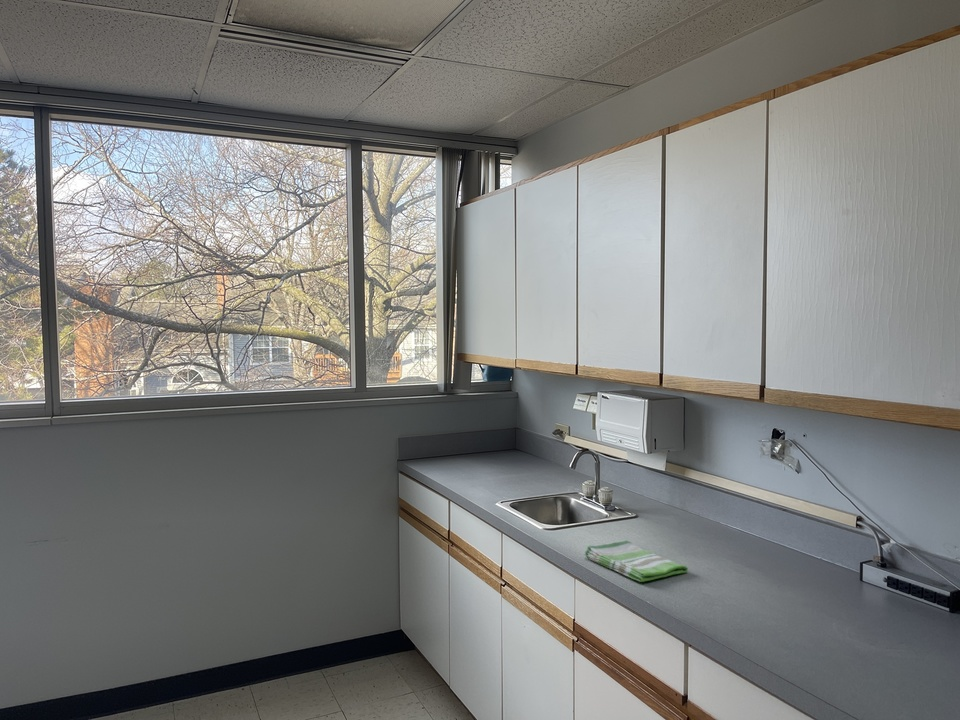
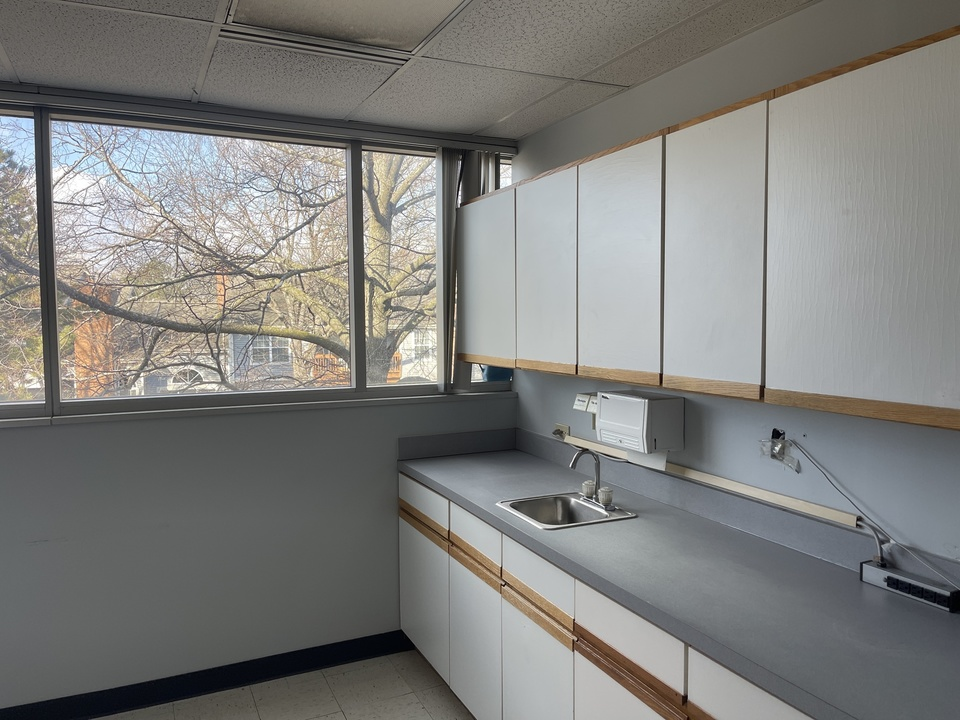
- dish towel [583,540,689,583]
